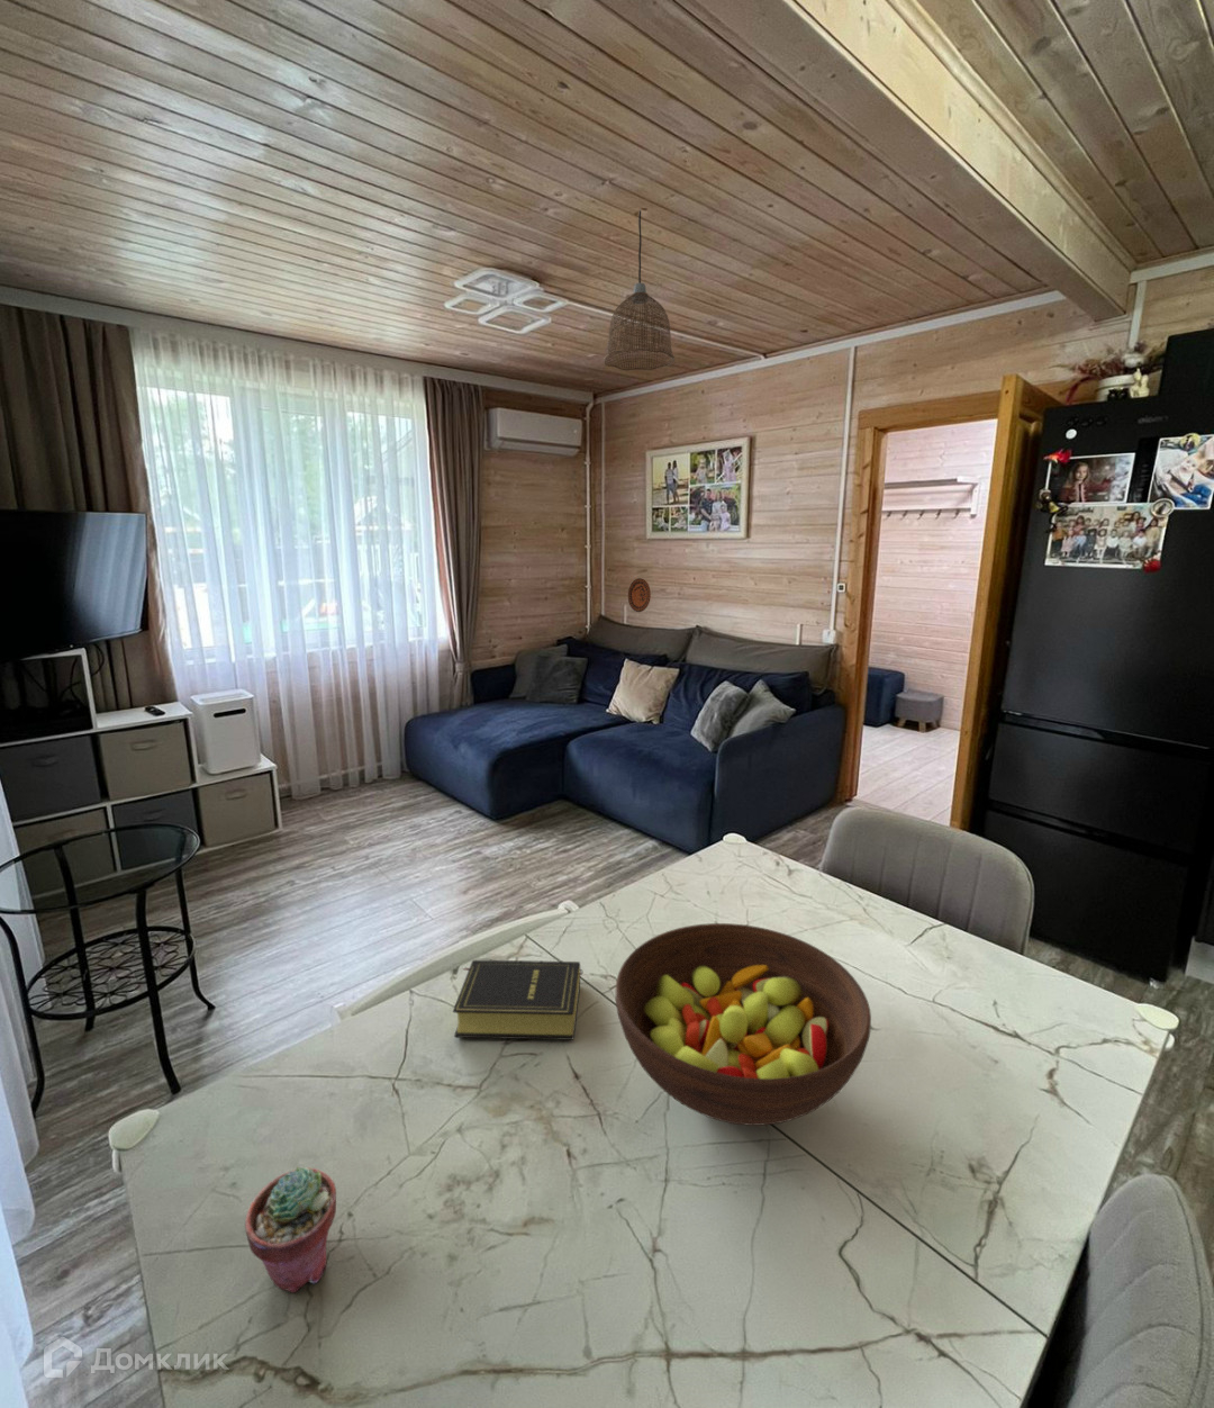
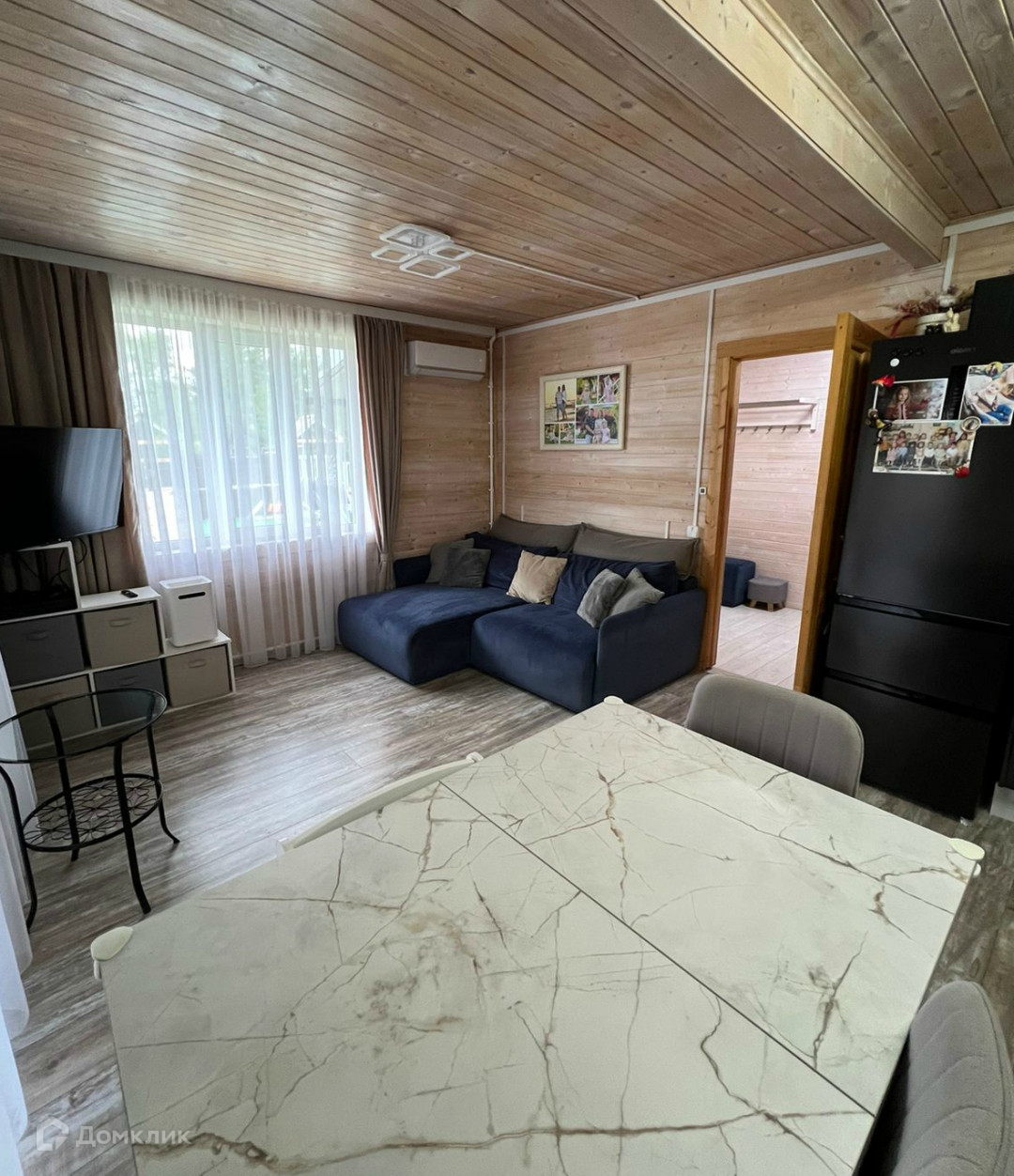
- decorative plate [627,577,652,613]
- potted succulent [244,1165,338,1294]
- fruit bowl [615,922,873,1127]
- book [451,958,584,1042]
- pendant lamp [602,210,675,371]
